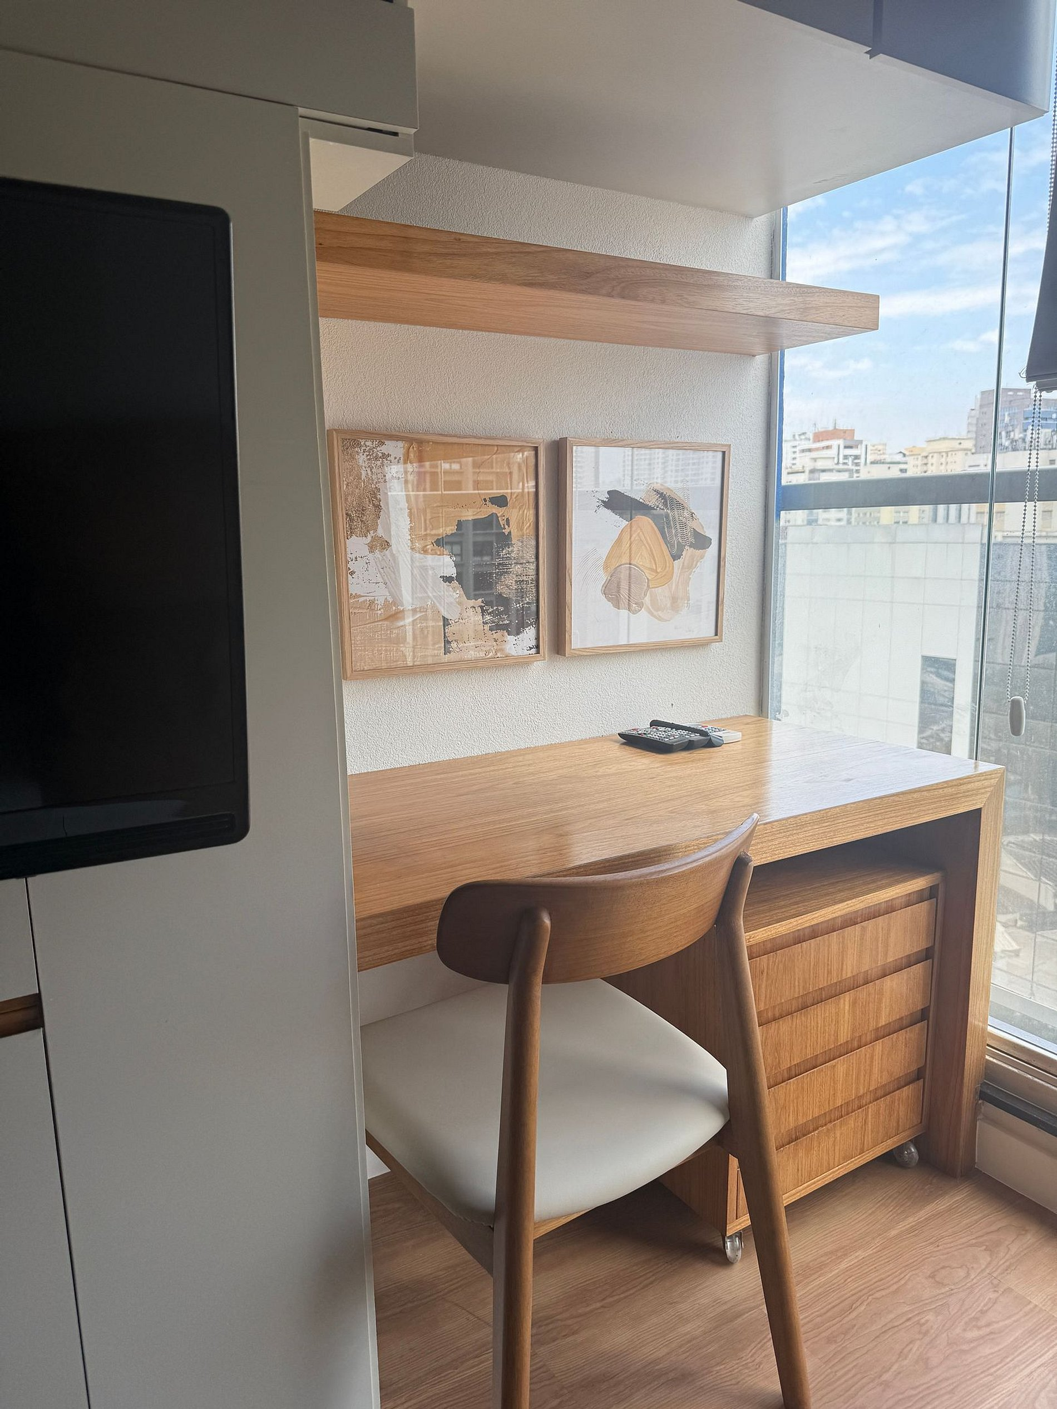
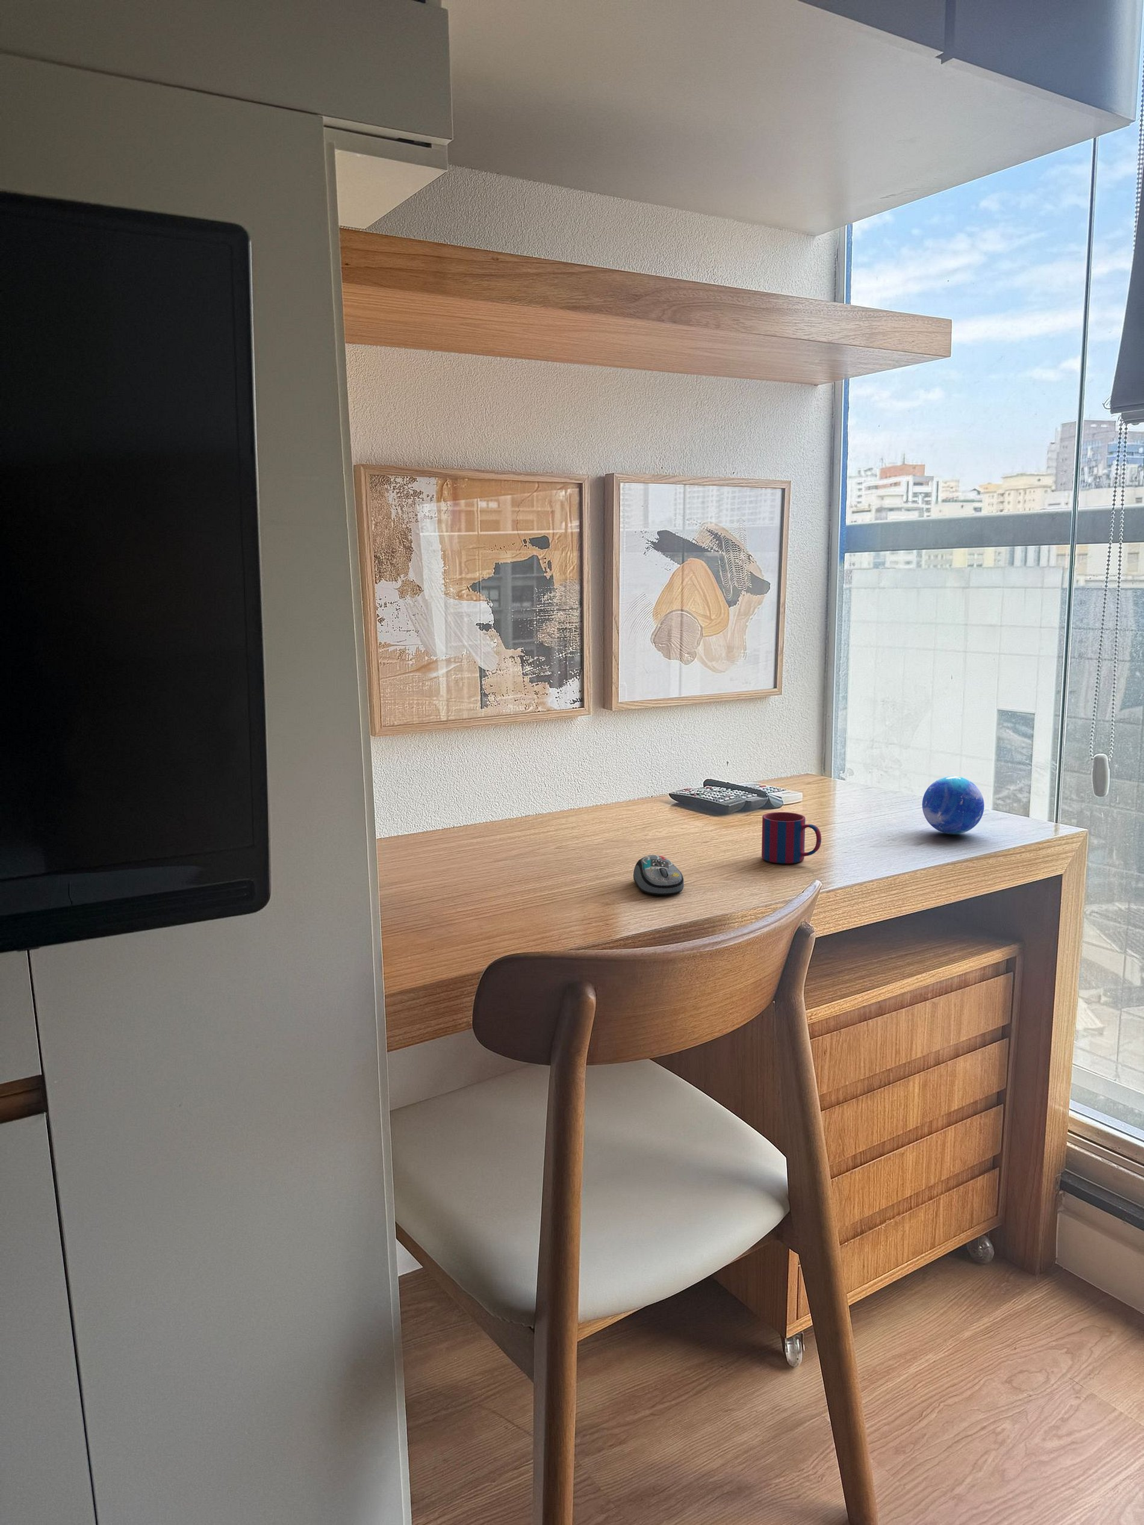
+ decorative orb [922,775,985,835]
+ computer mouse [633,854,685,895]
+ mug [761,811,822,864]
